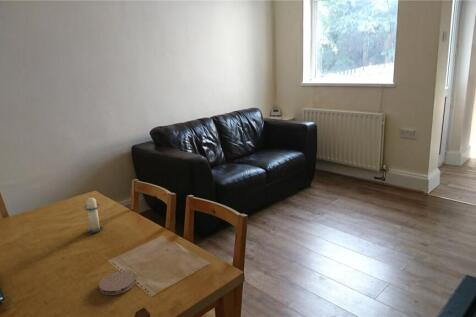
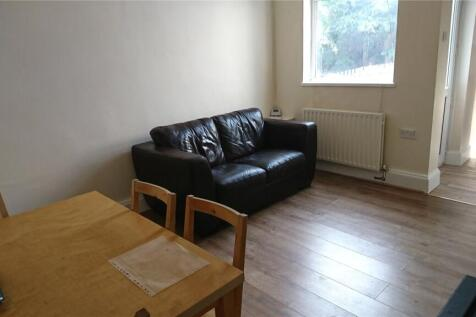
- candle [82,194,104,234]
- coaster [98,271,136,296]
